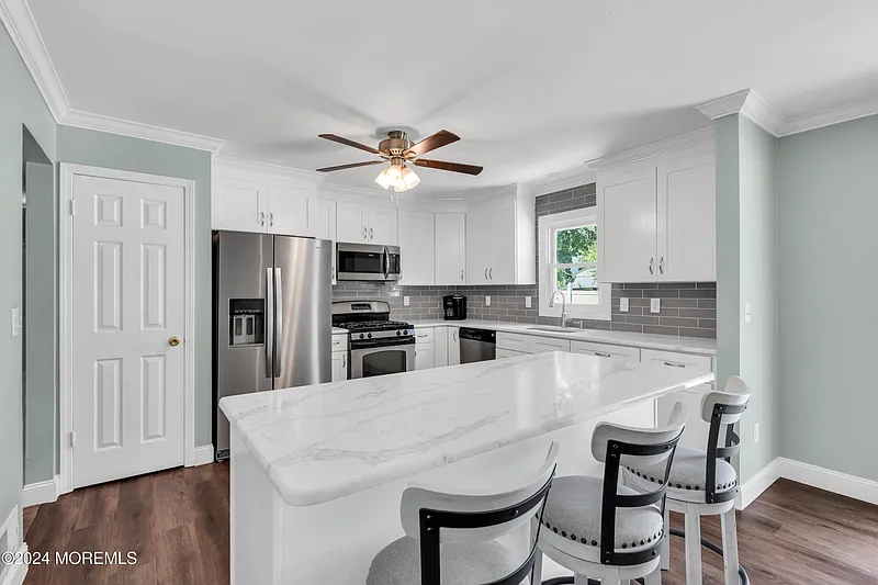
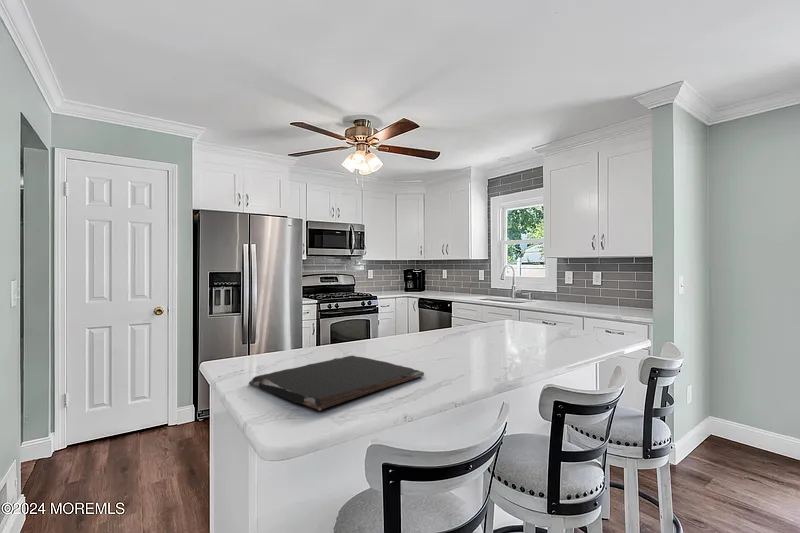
+ cutting board [248,355,425,411]
